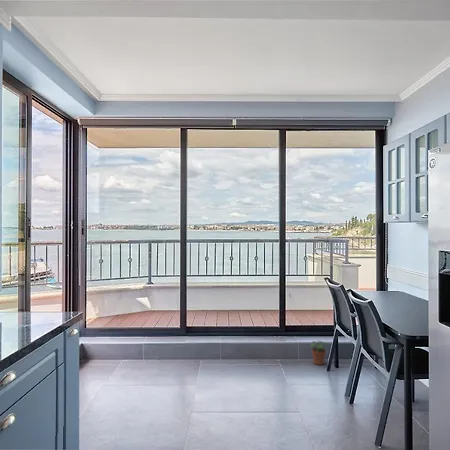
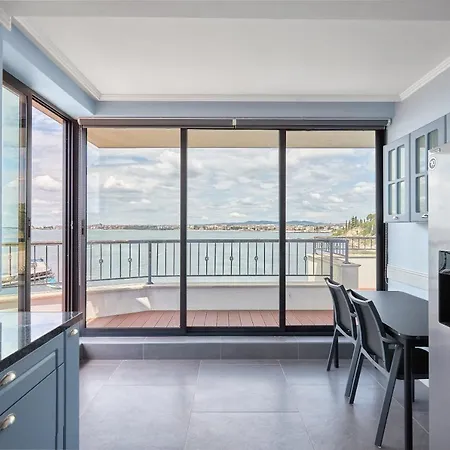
- potted plant [309,339,330,366]
